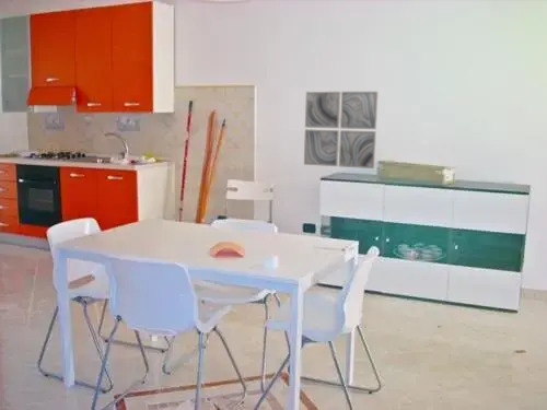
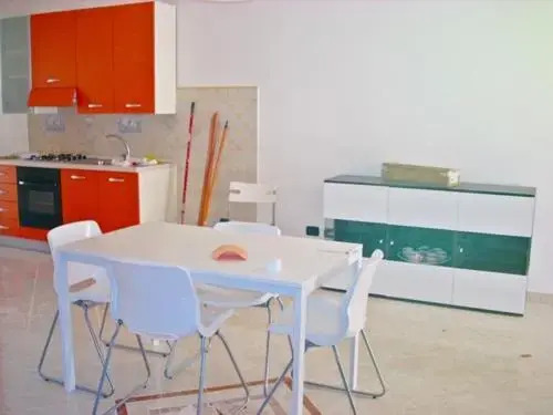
- wall art [303,91,380,169]
